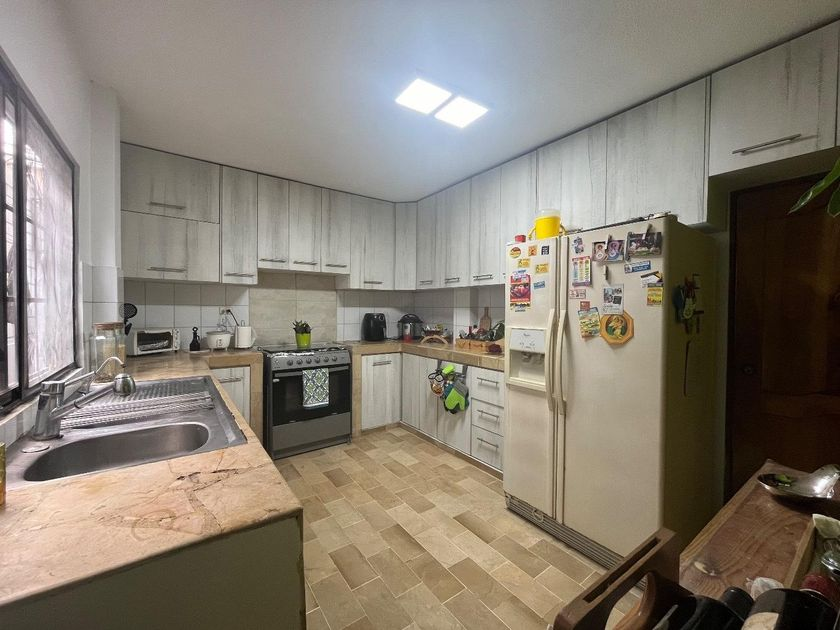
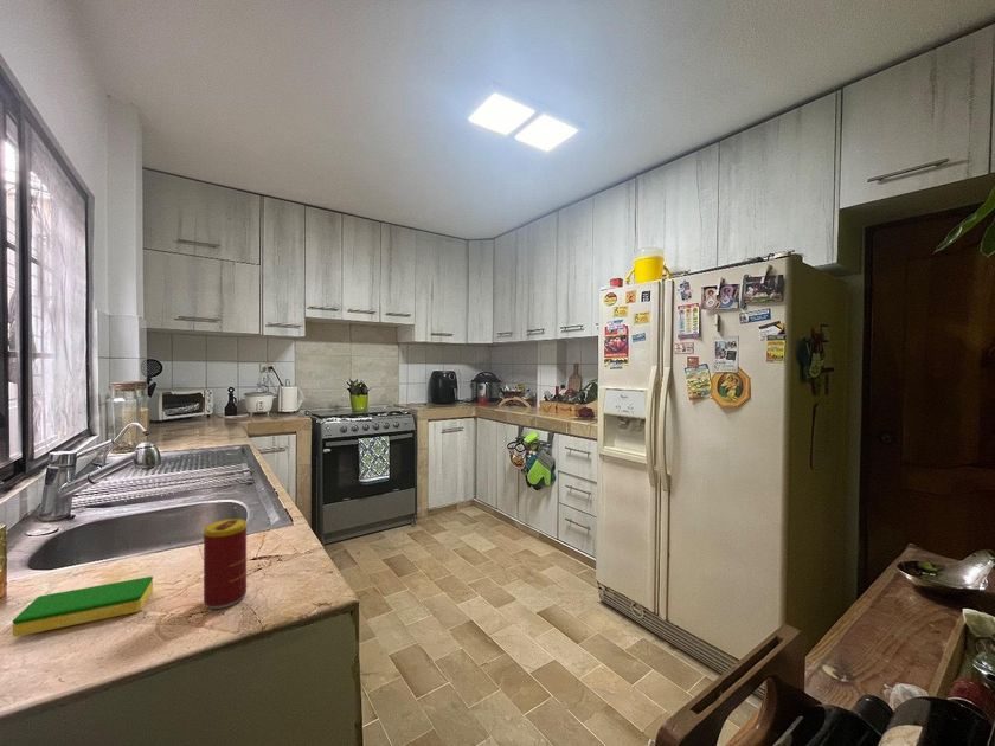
+ dish sponge [12,575,154,638]
+ beverage can [203,517,248,610]
